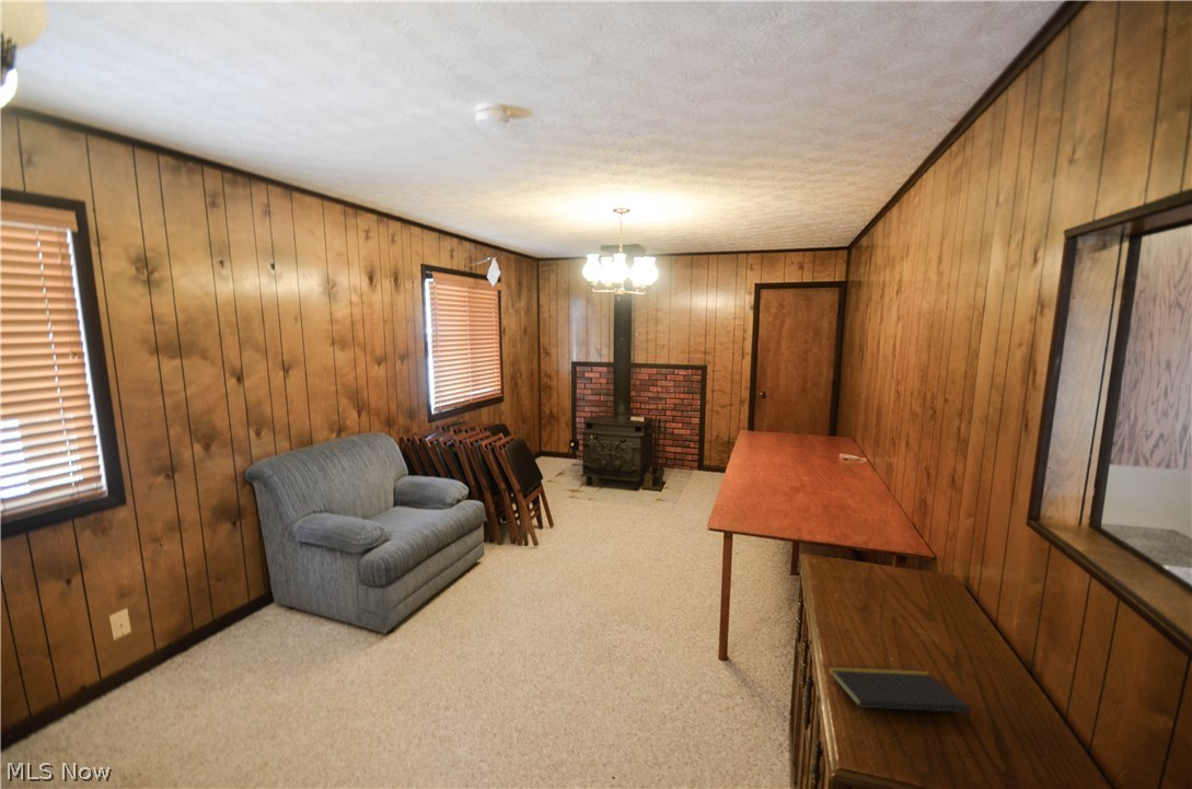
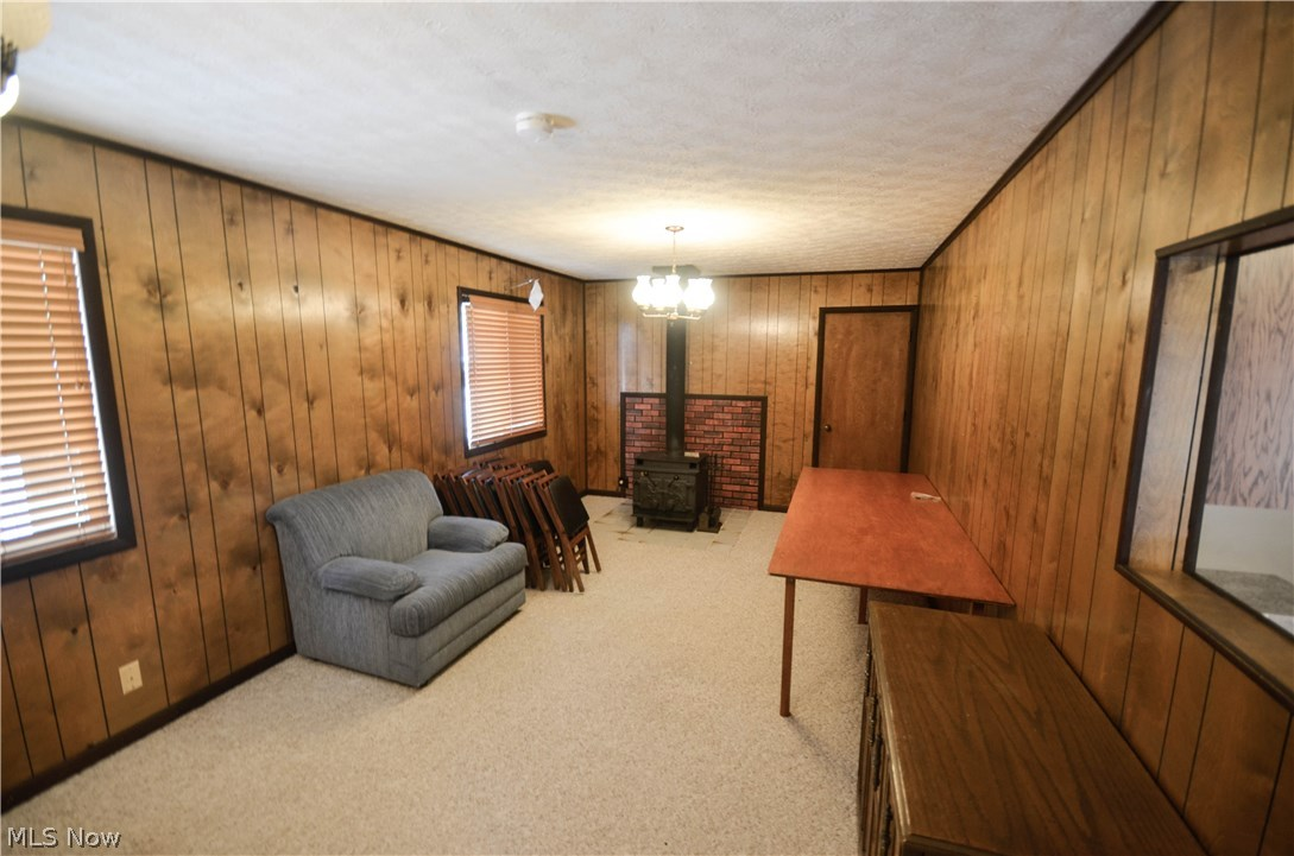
- notepad [826,664,972,726]
